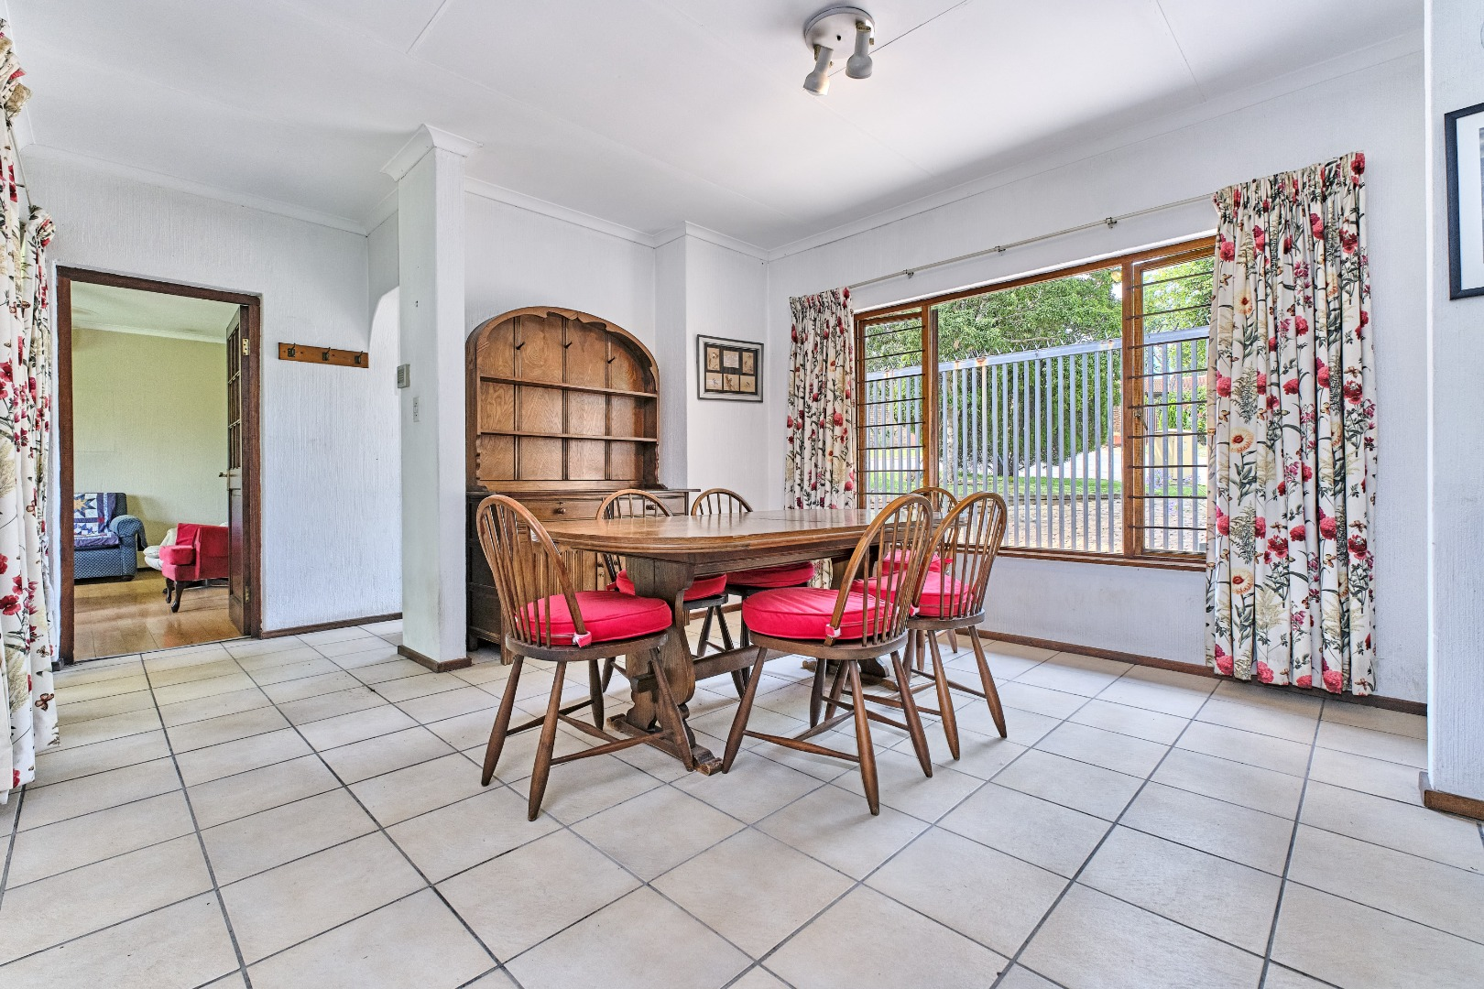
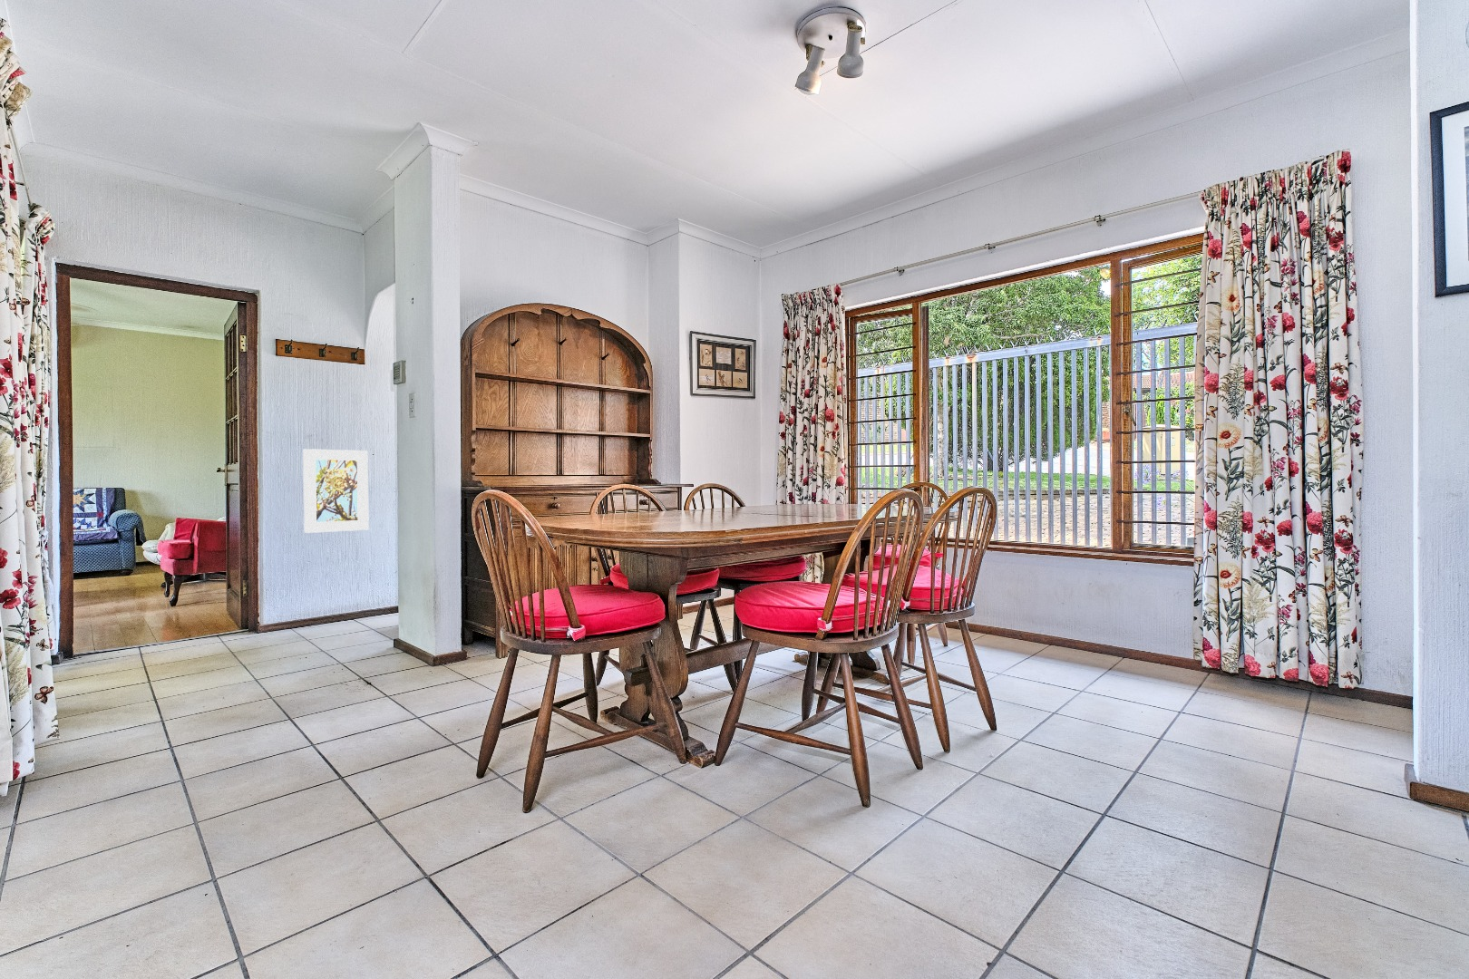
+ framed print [302,448,369,534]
